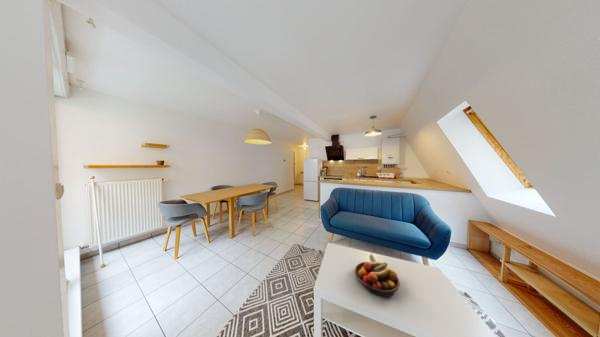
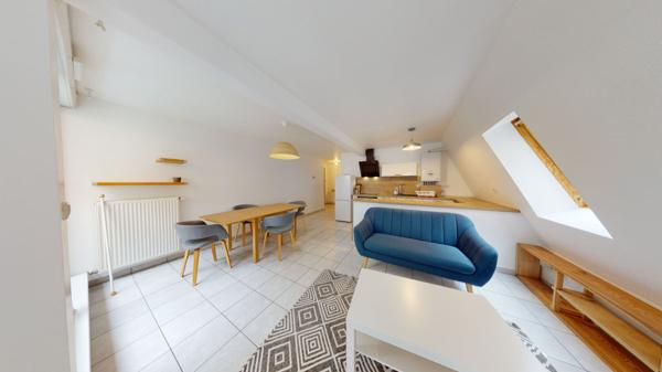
- fruit bowl [354,253,401,299]
